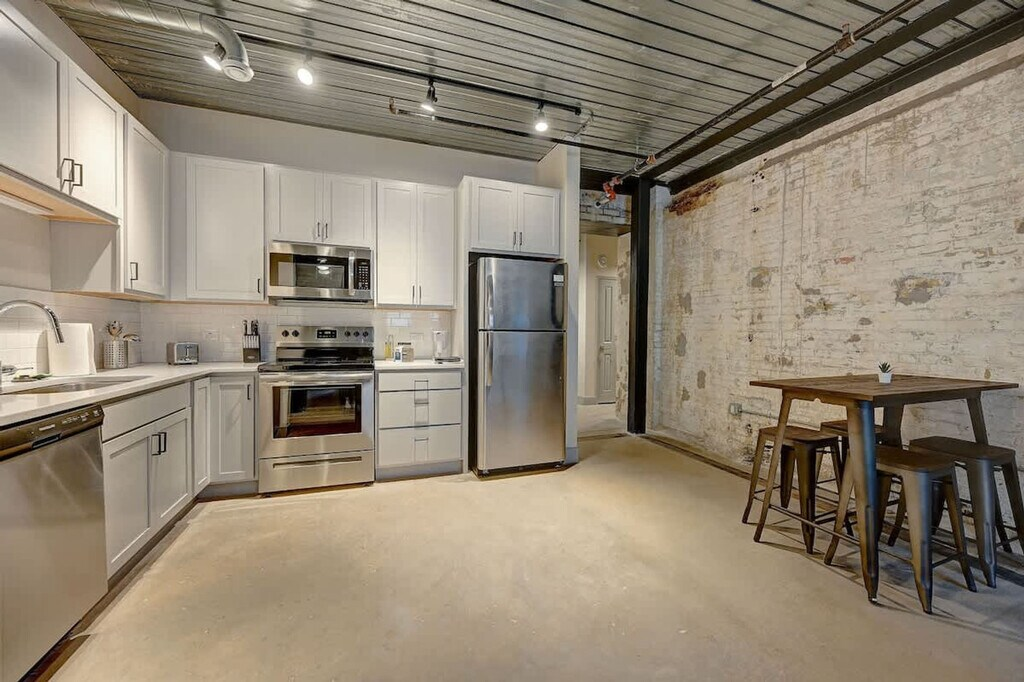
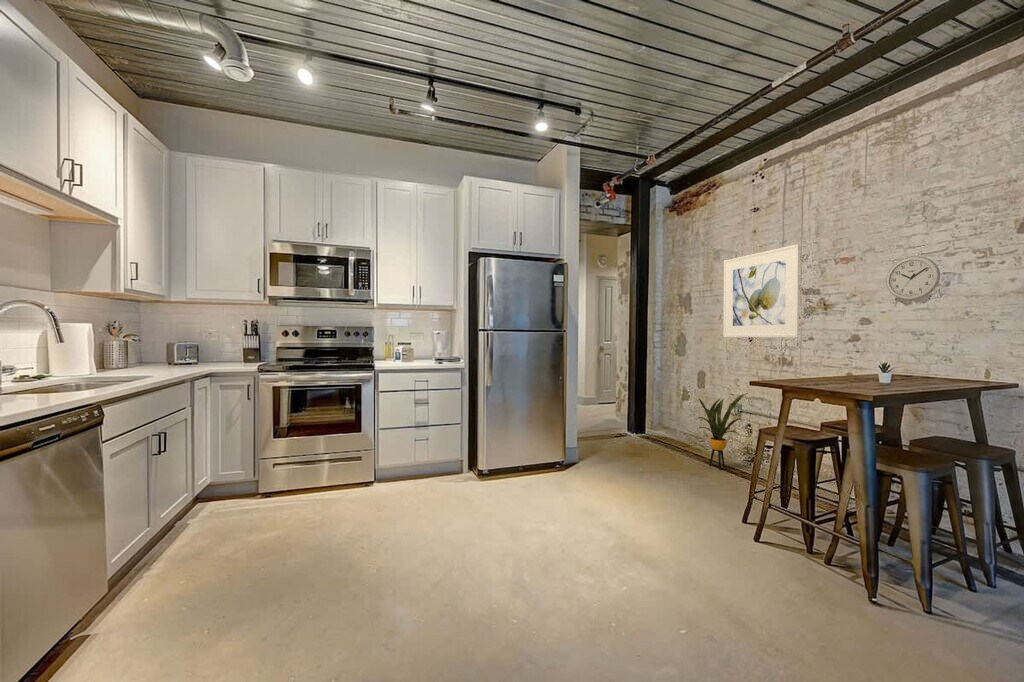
+ house plant [692,392,749,471]
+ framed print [722,243,801,338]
+ wall clock [885,255,941,301]
